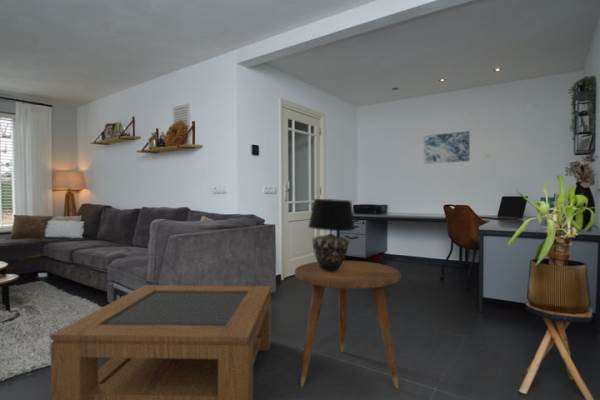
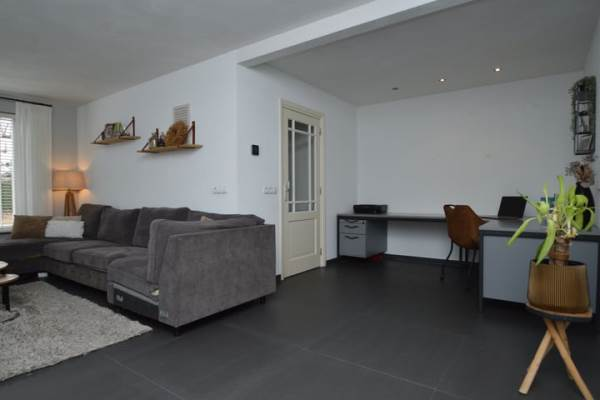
- wall art [423,130,471,165]
- side table [294,260,402,390]
- coffee table [49,284,272,400]
- table lamp [307,198,356,270]
